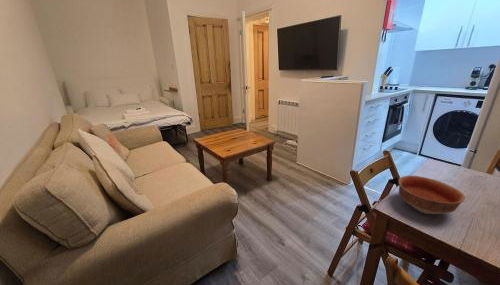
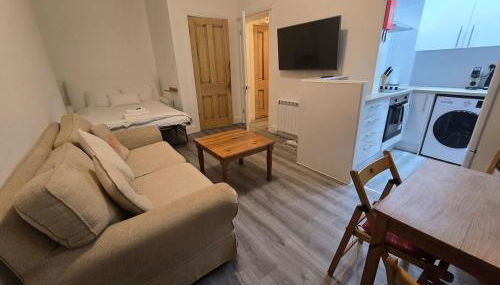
- bowl [397,175,466,215]
